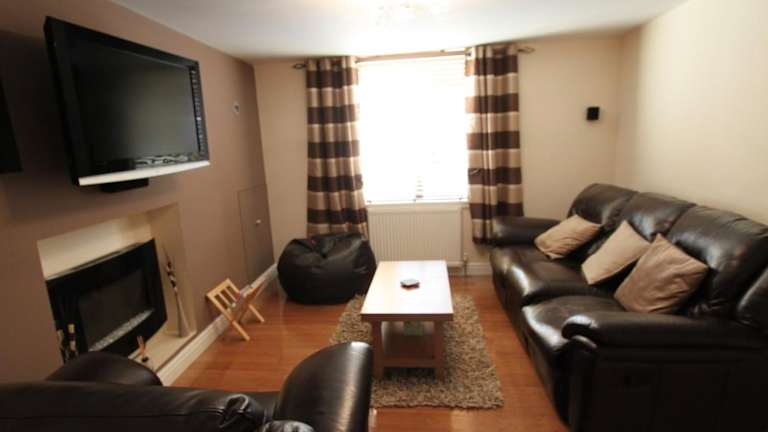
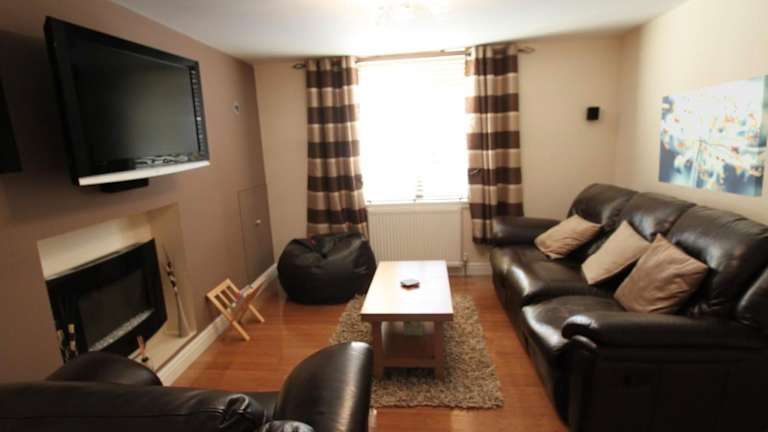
+ wall art [657,74,768,198]
